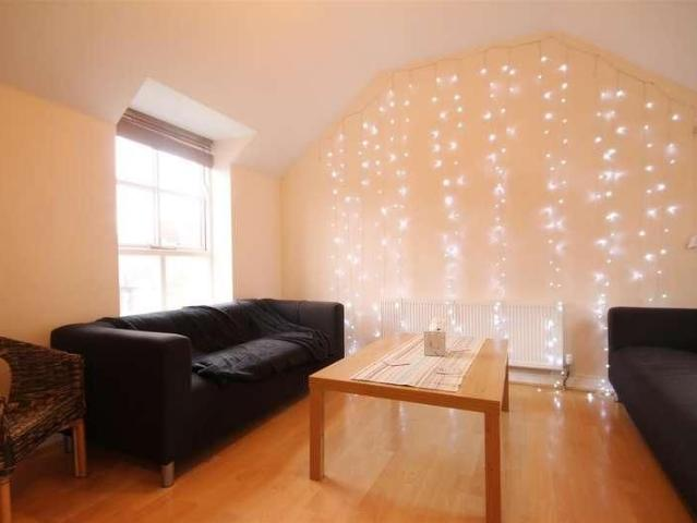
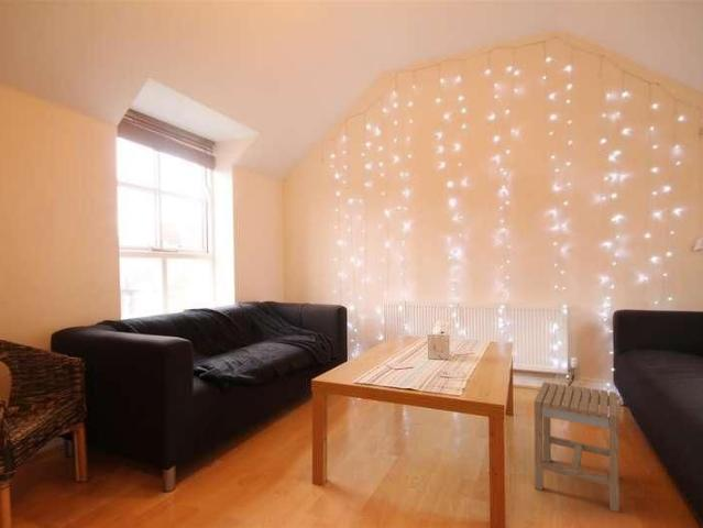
+ stool [534,381,620,513]
